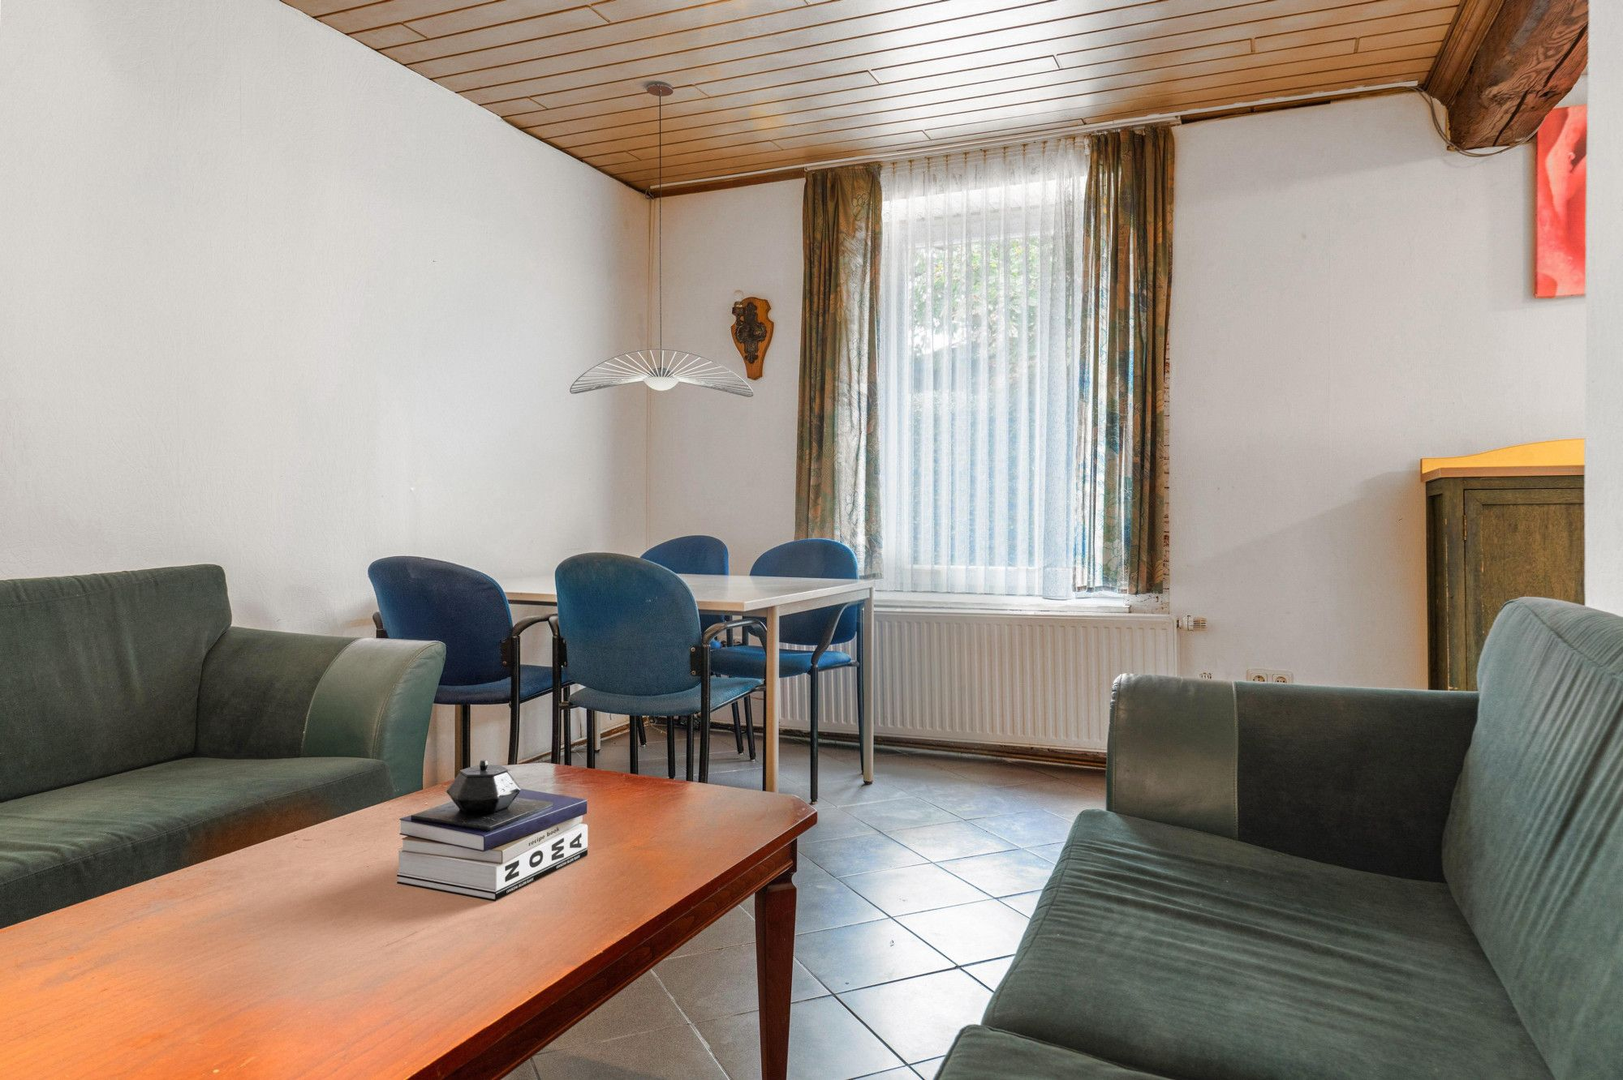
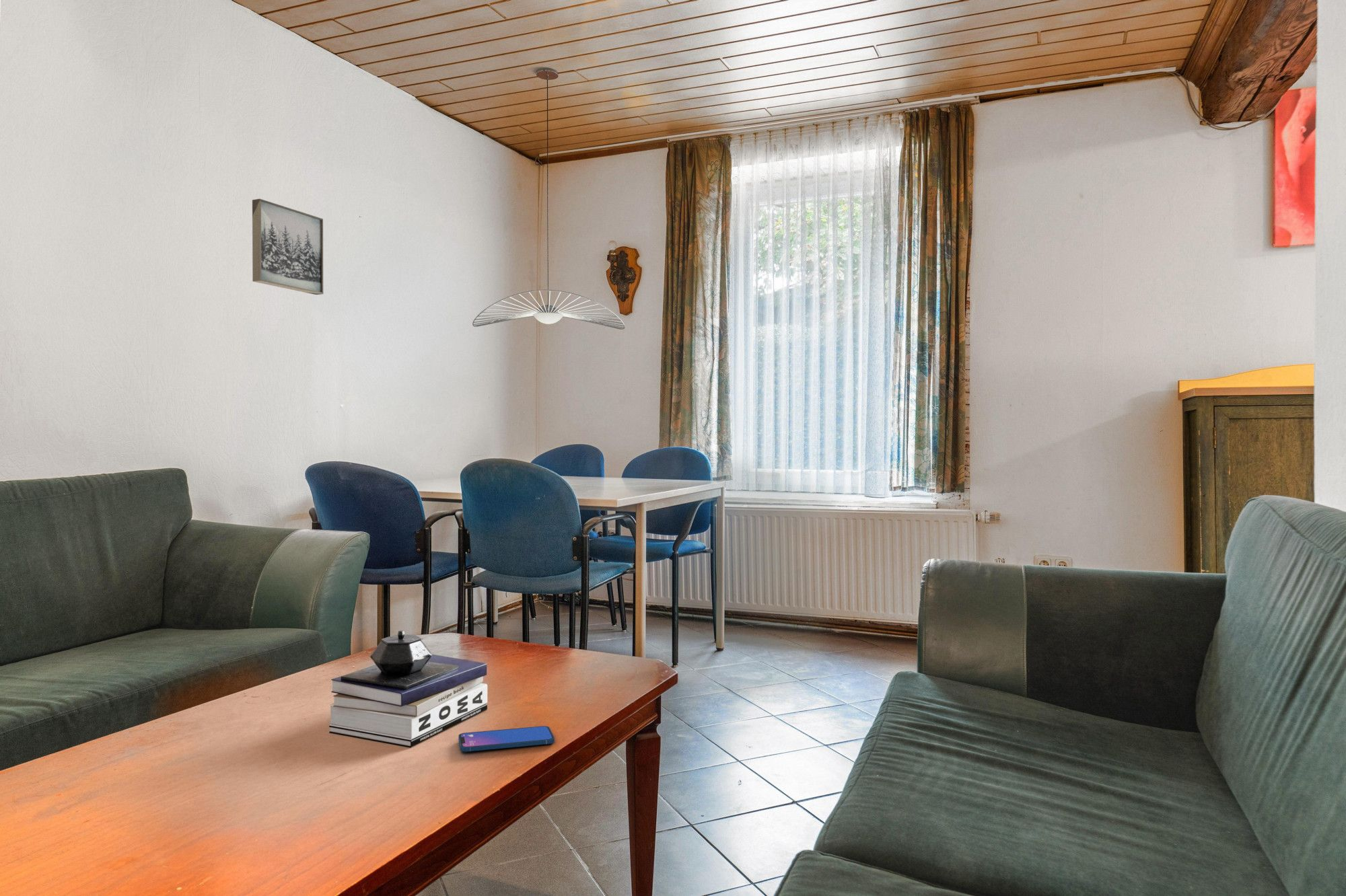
+ wall art [252,198,324,295]
+ smartphone [458,725,555,752]
